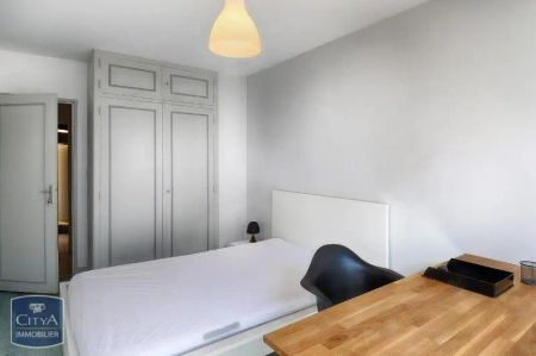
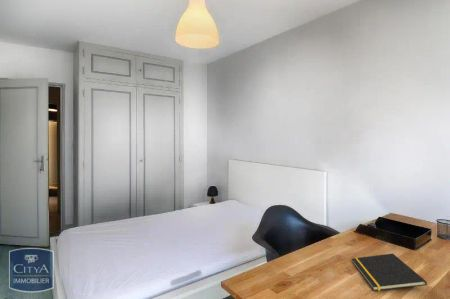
+ notepad [351,253,428,292]
